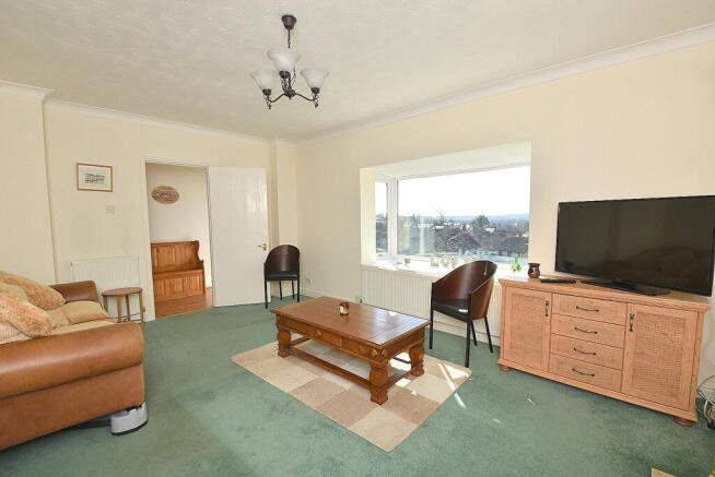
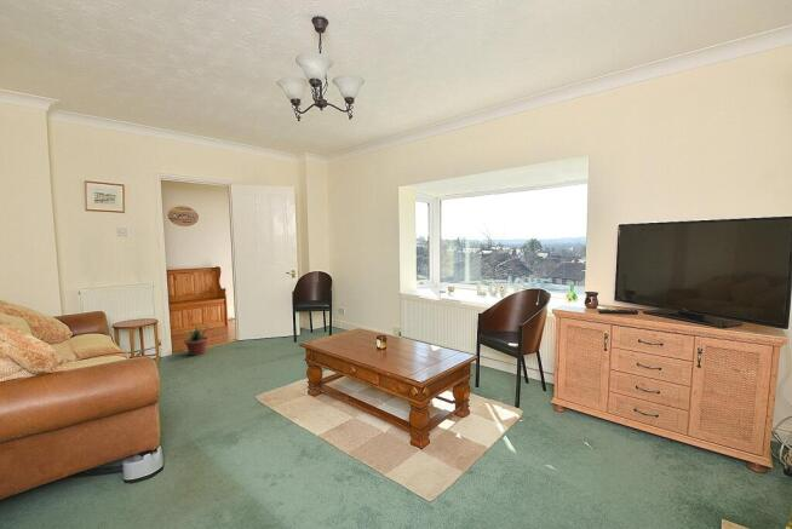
+ potted plant [177,324,211,357]
